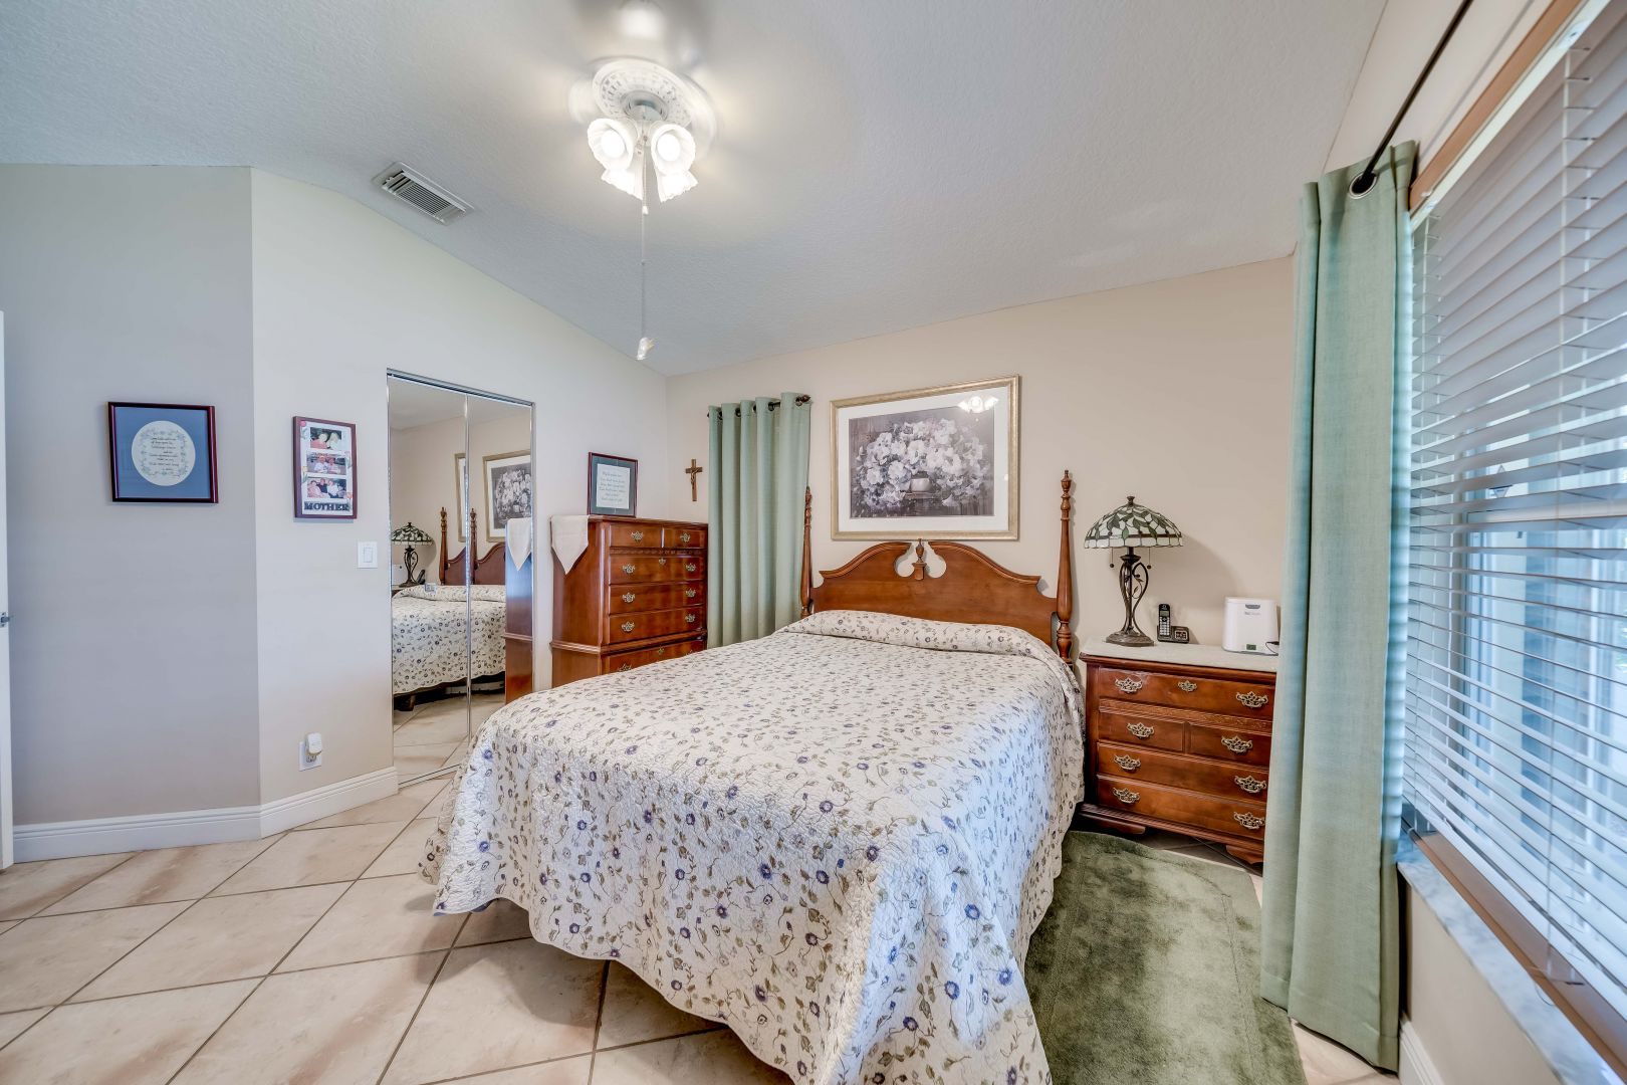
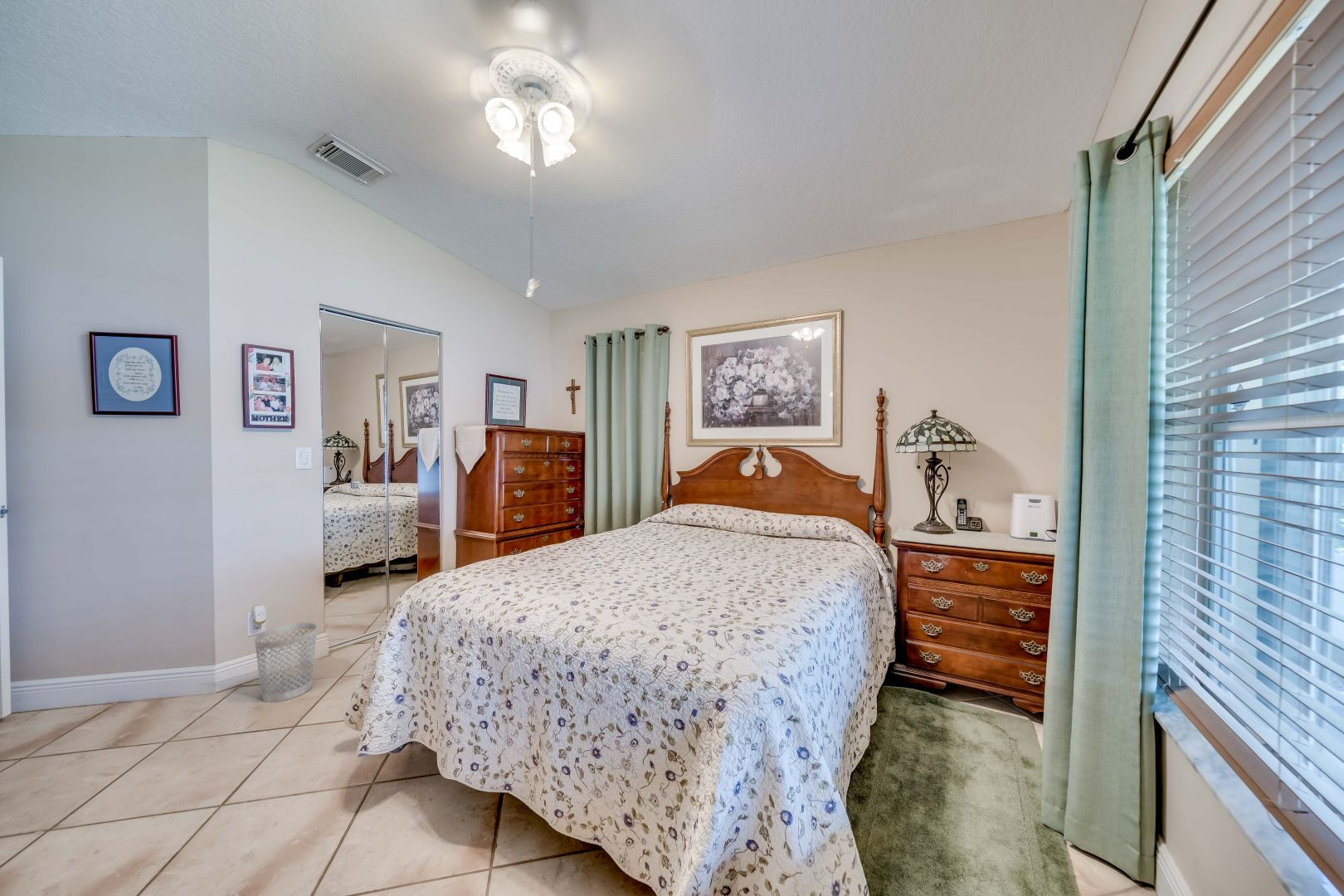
+ wastebasket [254,622,318,703]
